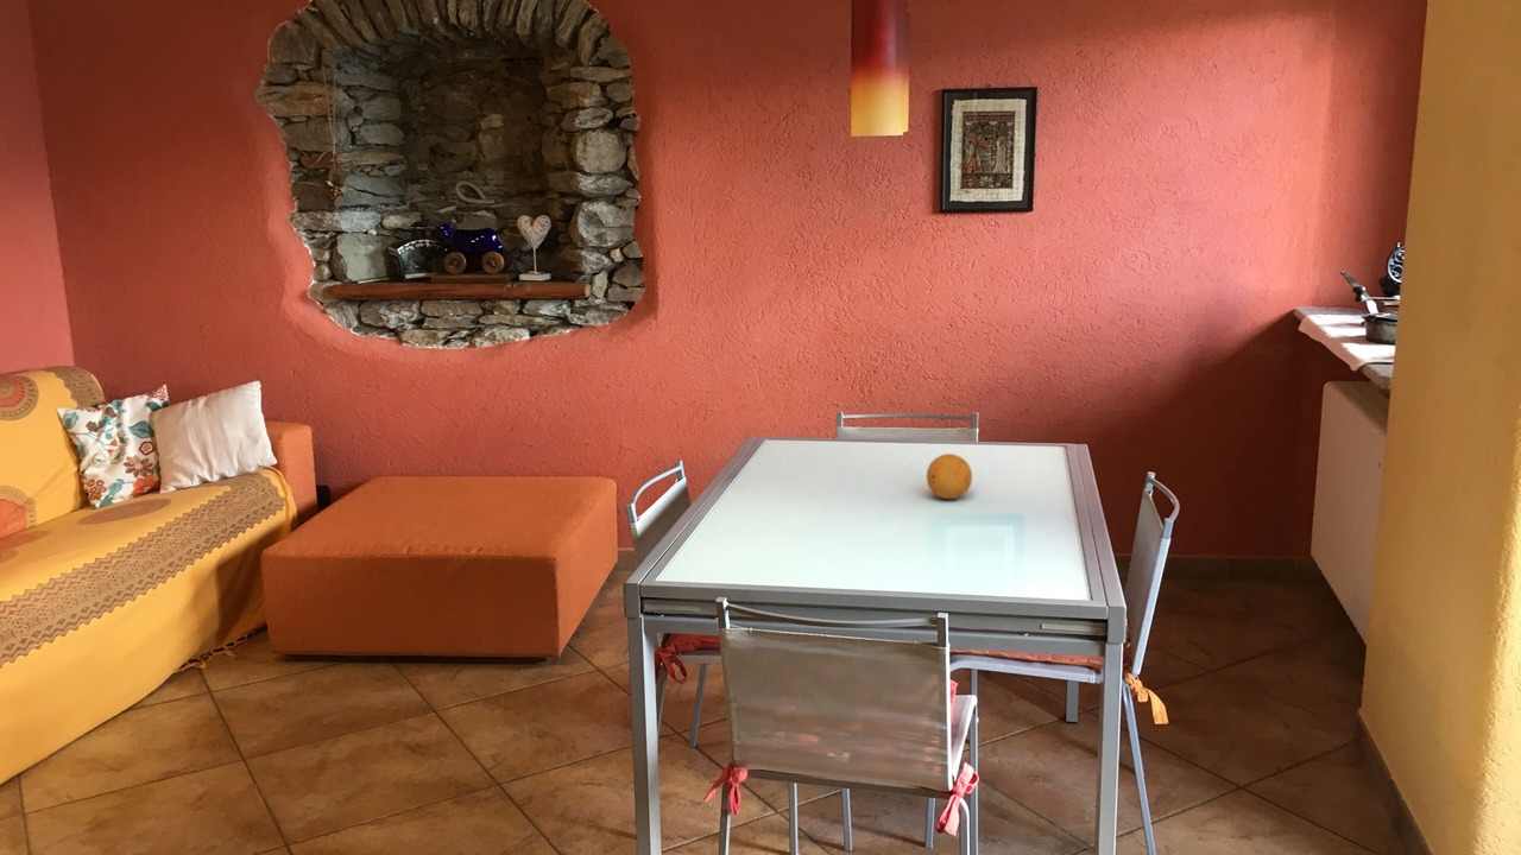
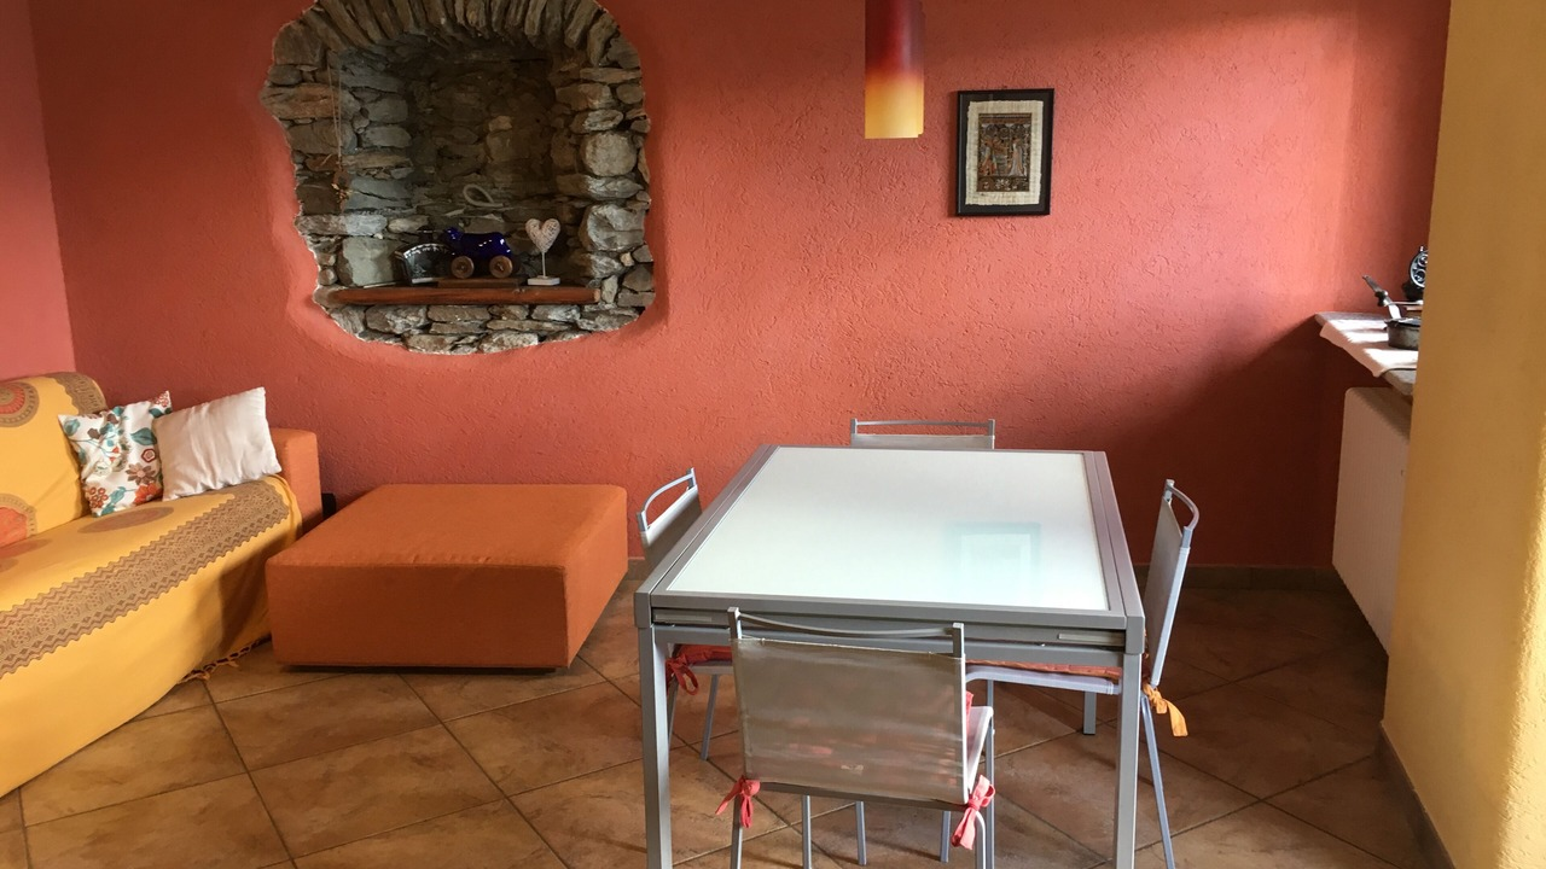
- fruit [926,452,973,500]
